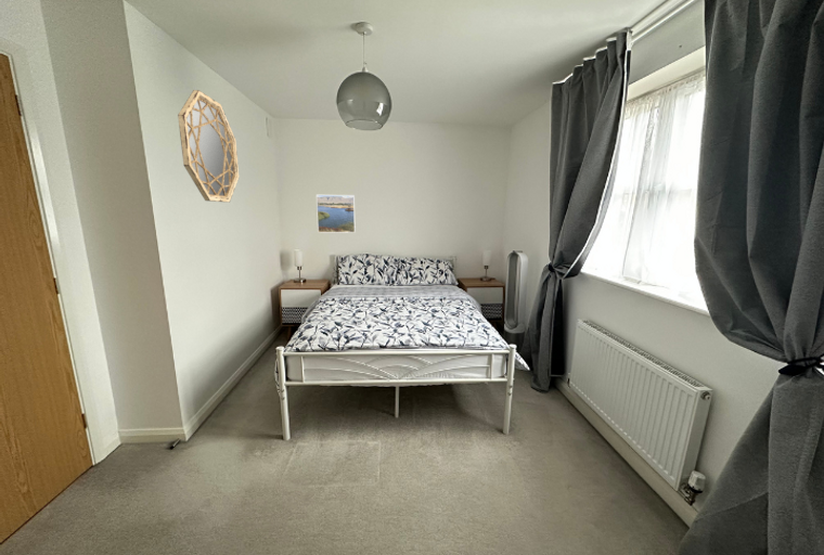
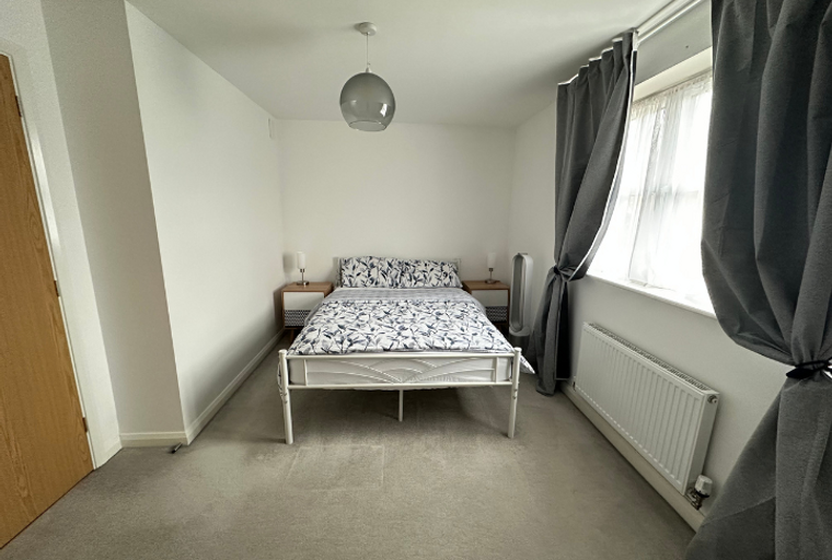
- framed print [316,194,357,234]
- home mirror [177,89,240,203]
